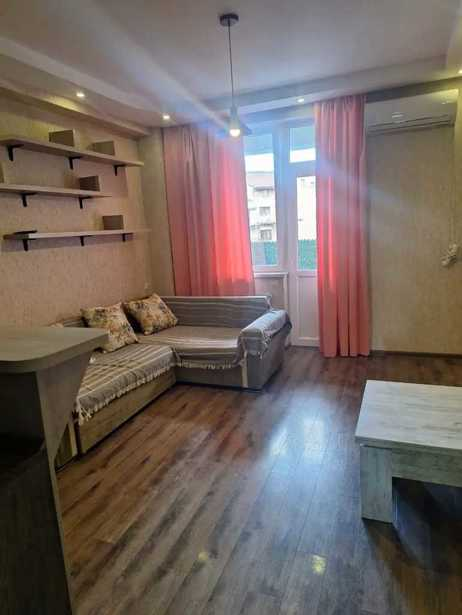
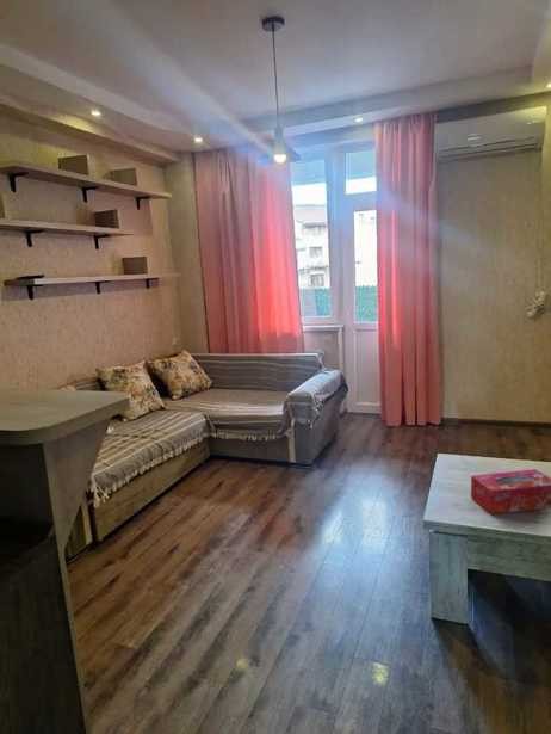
+ tissue box [470,468,551,516]
